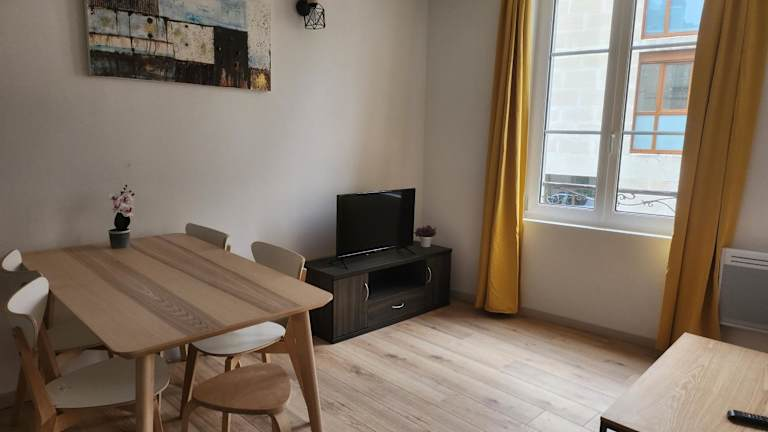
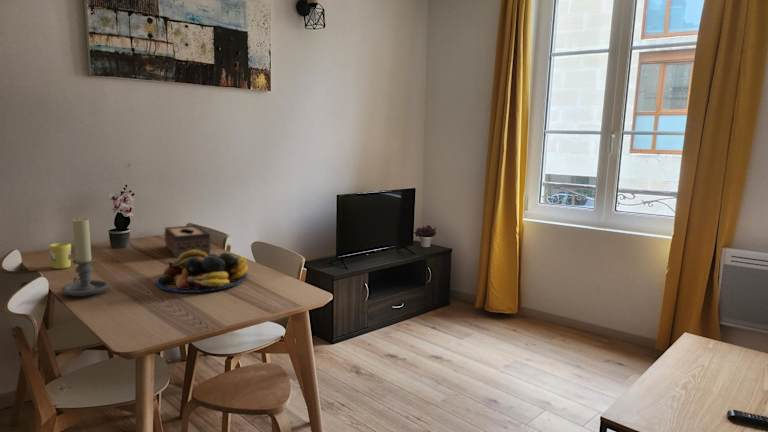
+ candle holder [60,217,110,298]
+ mug [48,242,72,270]
+ fruit bowl [155,250,249,294]
+ tissue box [164,224,212,258]
